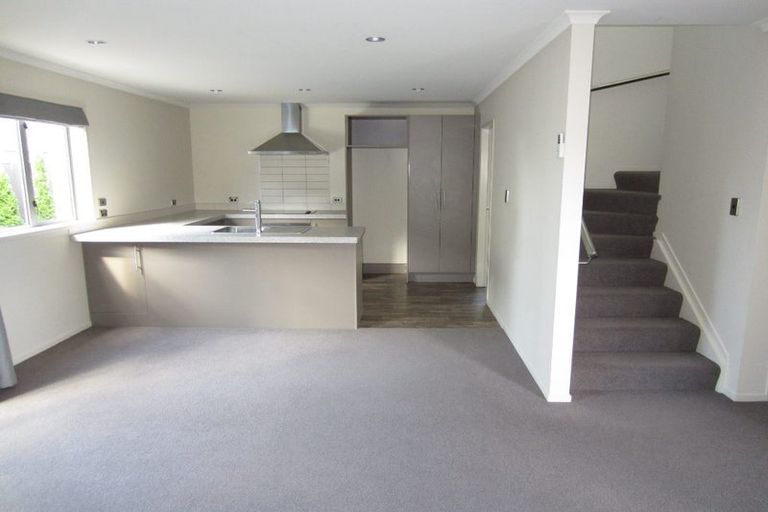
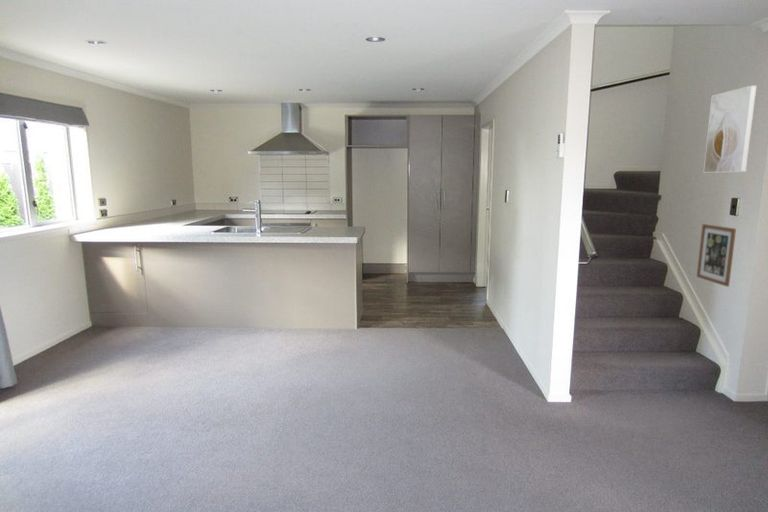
+ wall art [696,223,737,288]
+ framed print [702,84,758,174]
